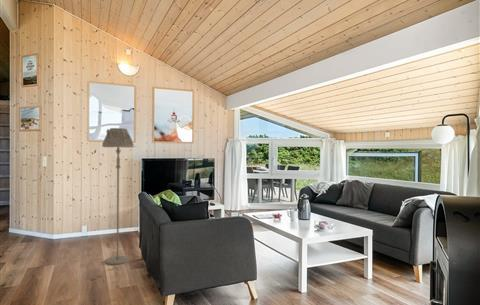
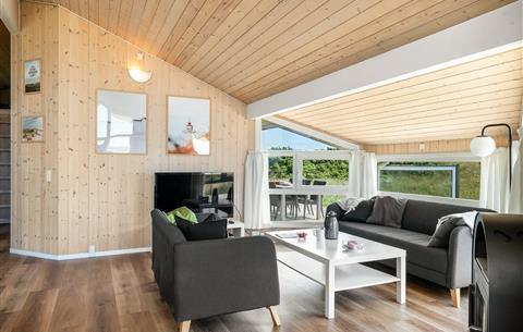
- floor lamp [101,127,135,266]
